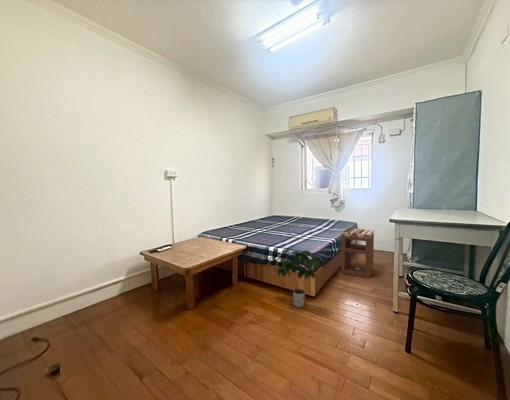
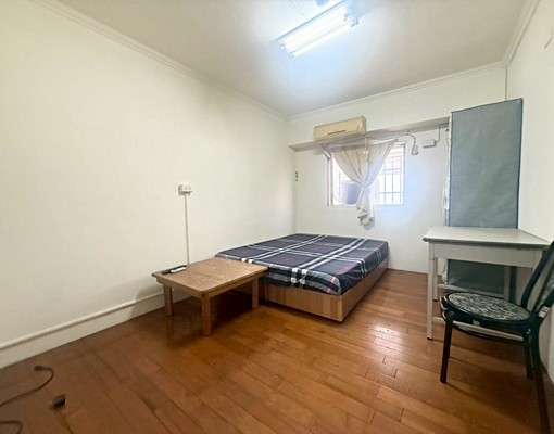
- nightstand [341,227,375,280]
- potted plant [275,248,326,308]
